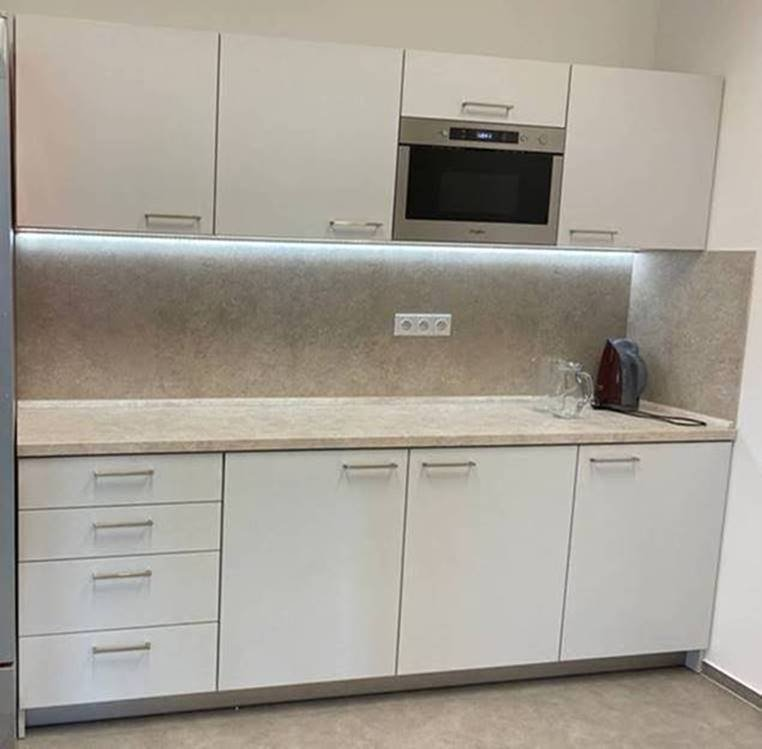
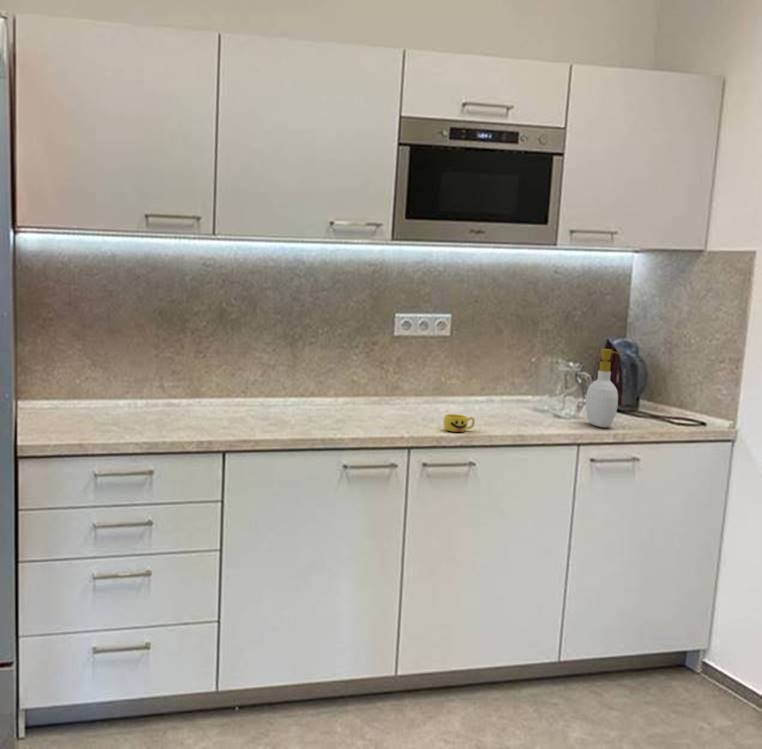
+ soap bottle [585,348,620,429]
+ cup [443,413,476,433]
